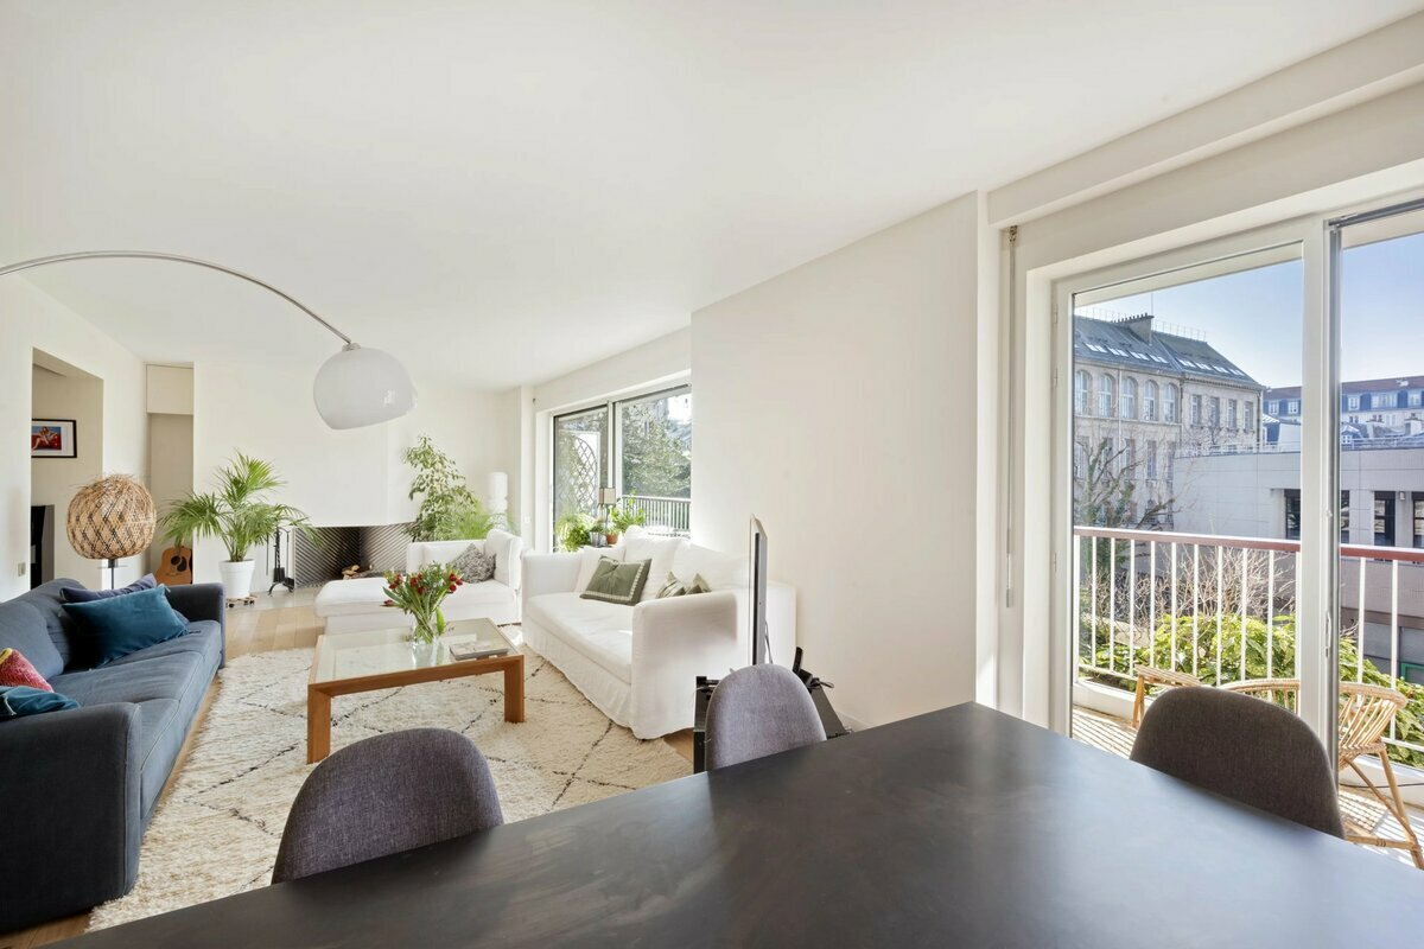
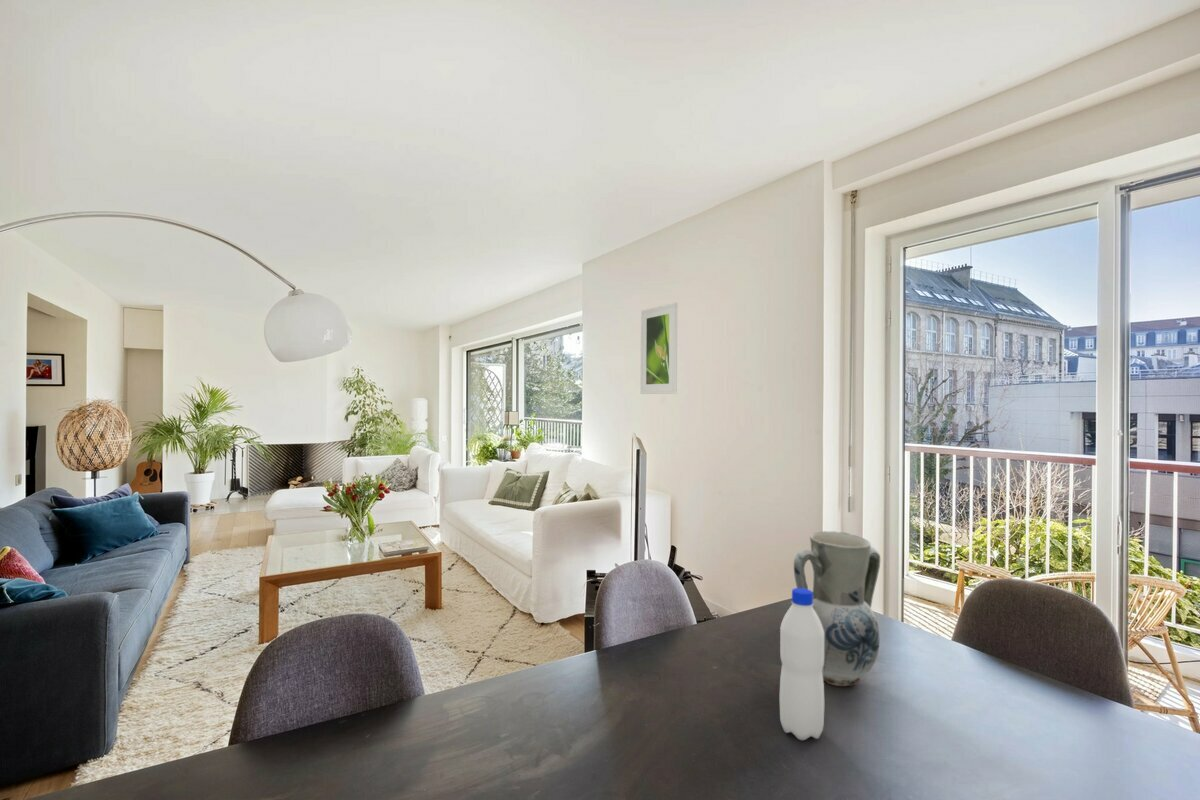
+ water bottle [779,587,825,741]
+ vase [793,530,881,687]
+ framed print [639,301,678,395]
